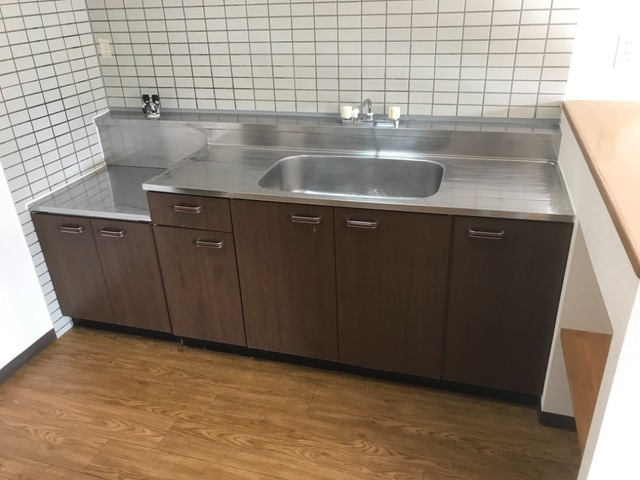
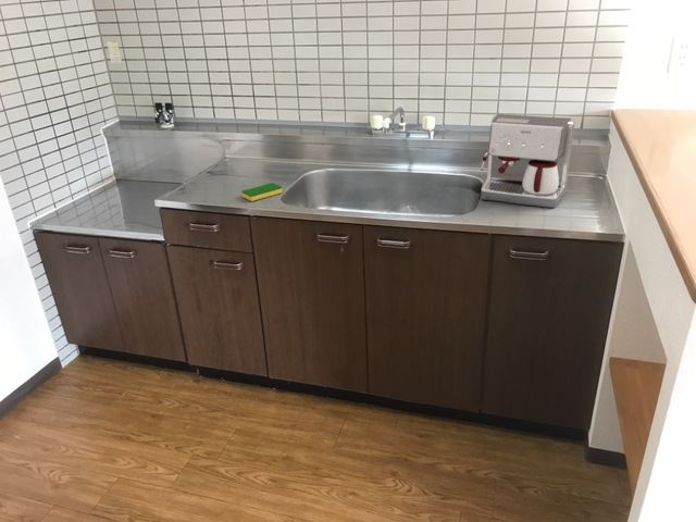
+ coffee maker [480,113,576,209]
+ dish sponge [240,182,284,202]
